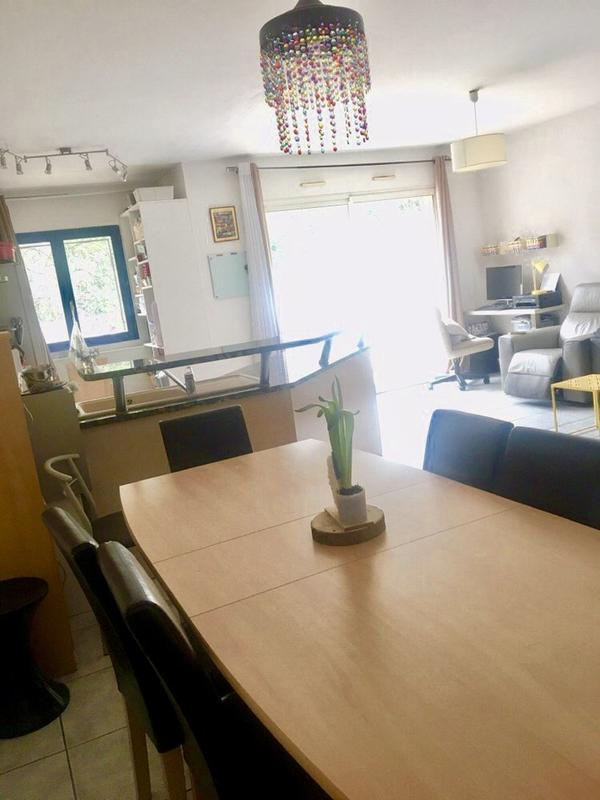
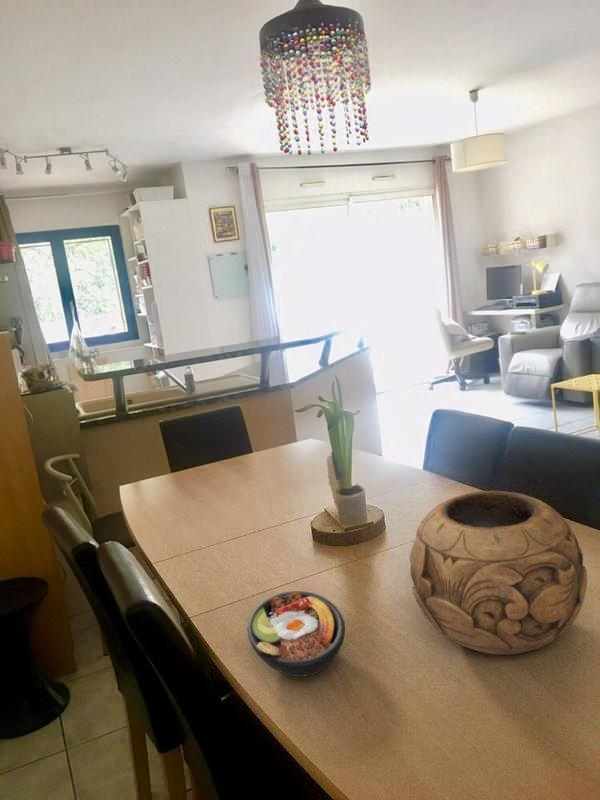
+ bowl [247,590,346,678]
+ decorative bowl [409,490,588,656]
